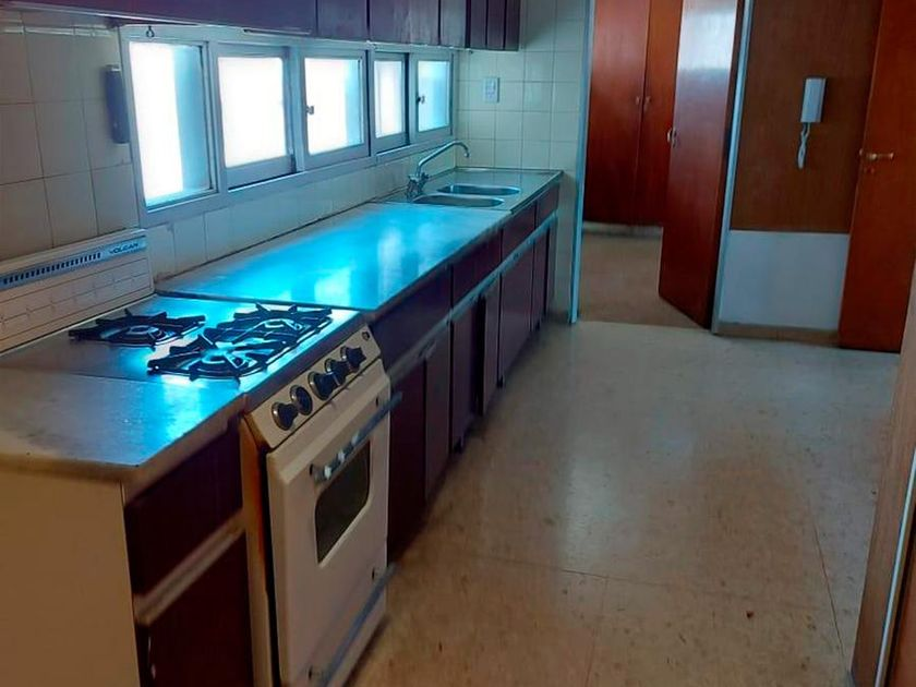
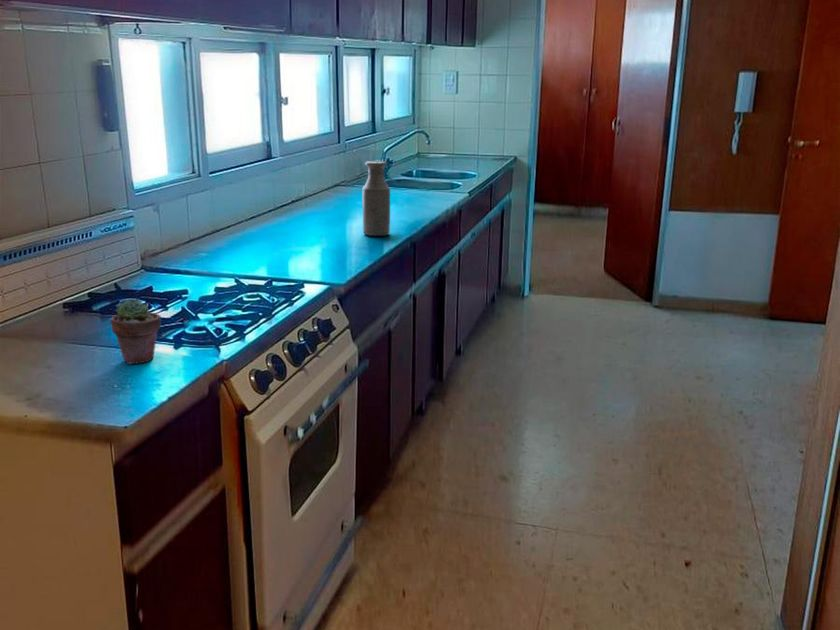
+ potted succulent [110,298,162,365]
+ bottle [361,160,391,237]
